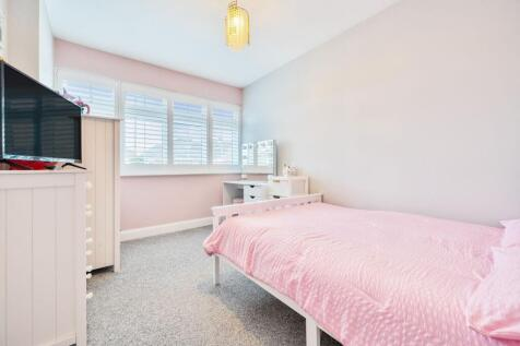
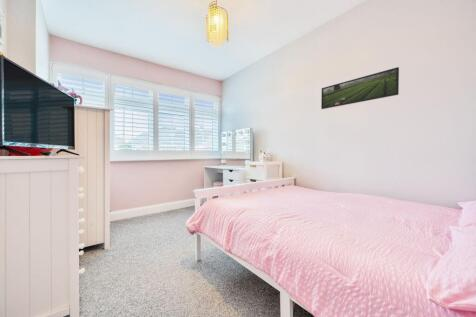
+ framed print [320,66,400,110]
